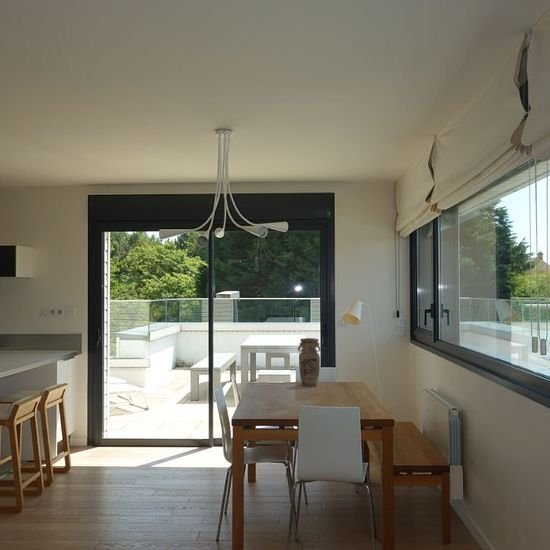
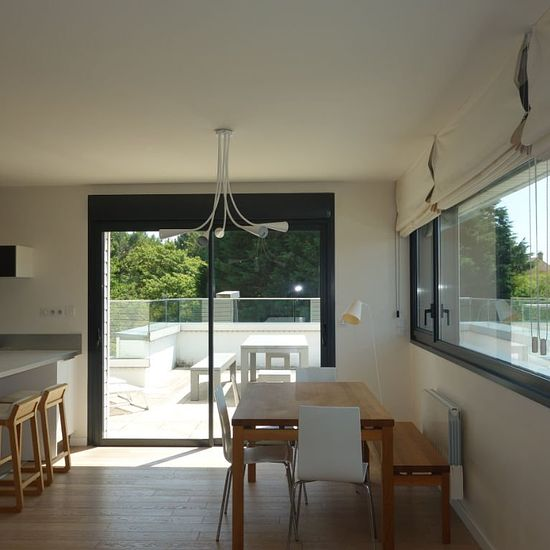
- vase [297,337,322,387]
